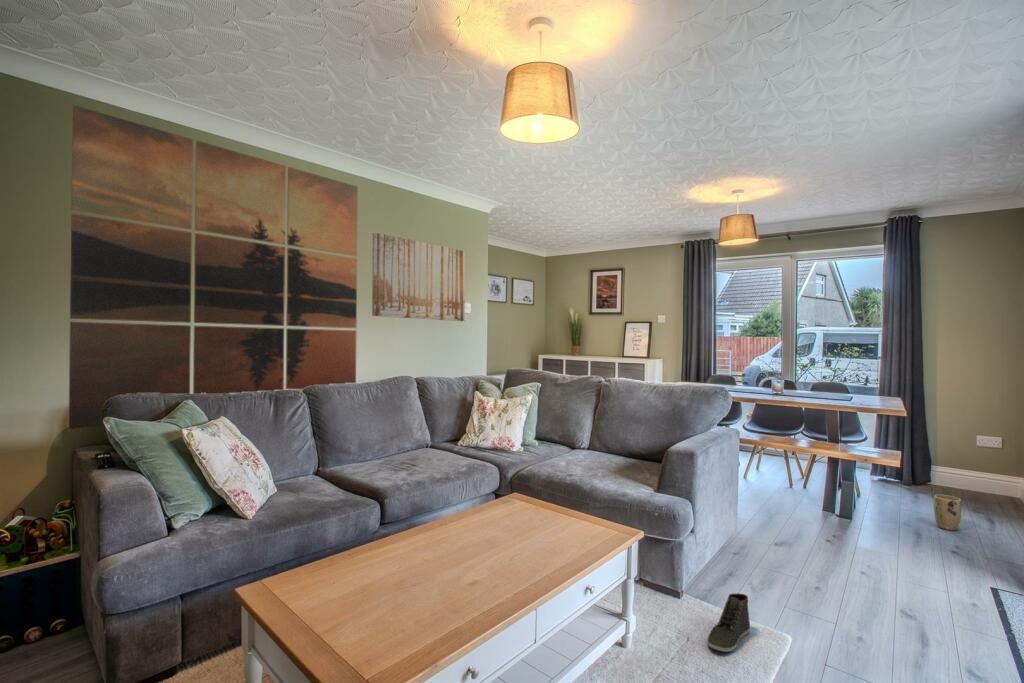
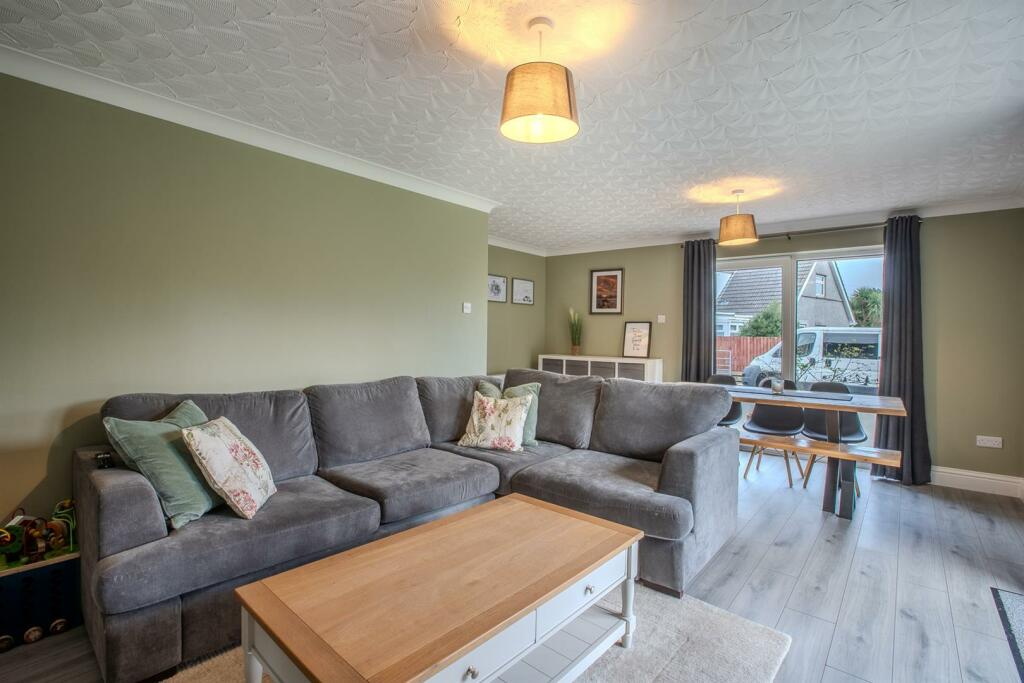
- wall art [68,104,359,430]
- sneaker [706,593,751,653]
- plant pot [933,494,962,531]
- wall art [371,231,466,322]
